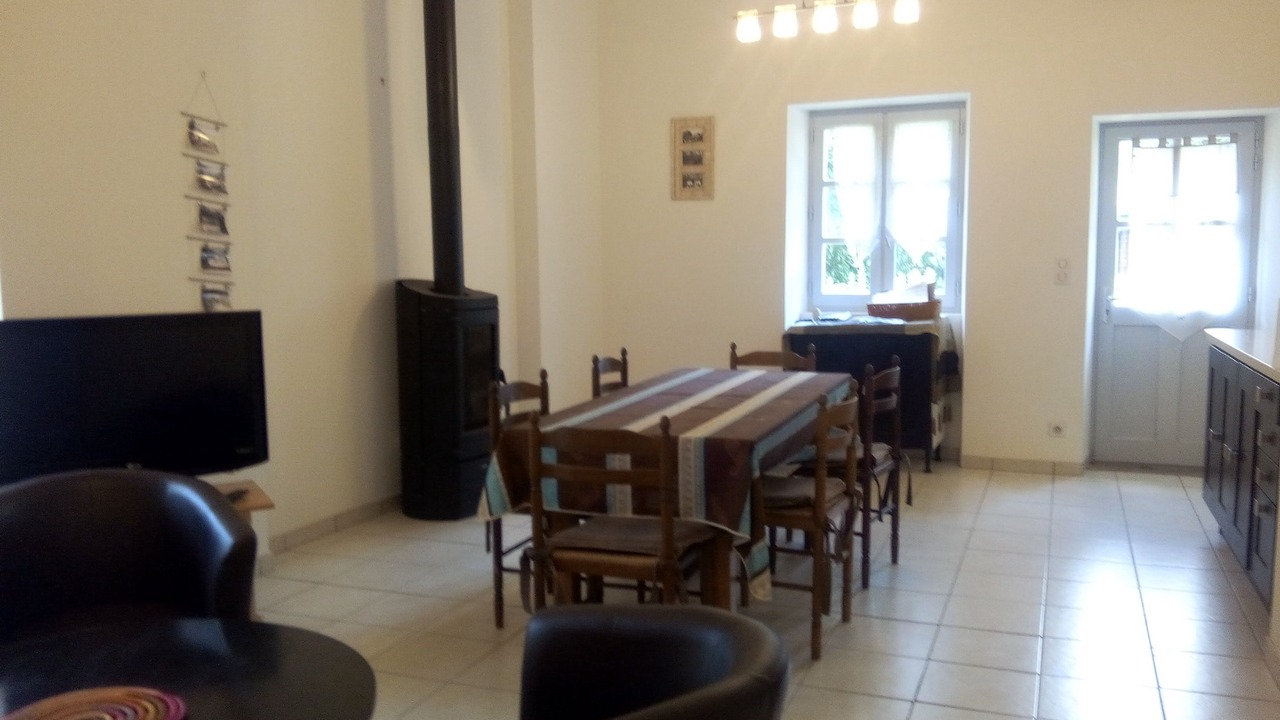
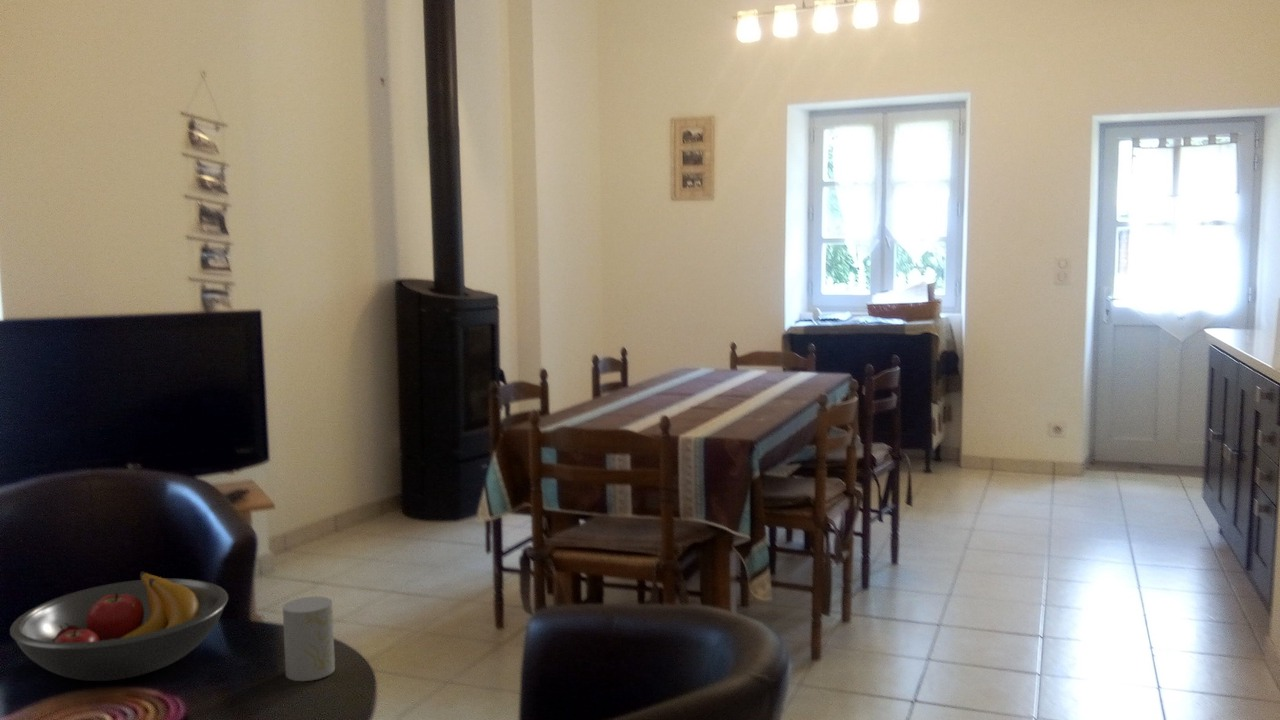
+ fruit bowl [9,571,229,682]
+ cup [282,596,336,682]
